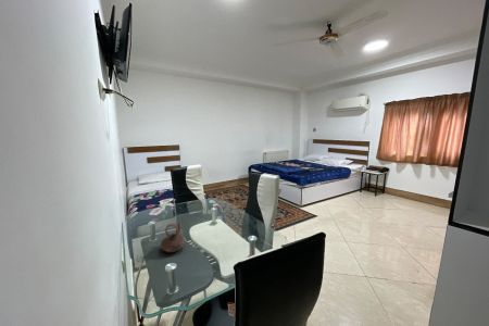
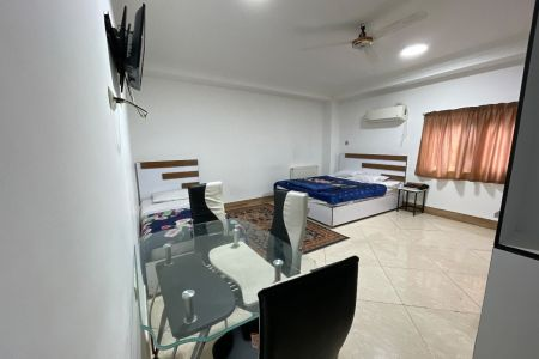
- teapot [160,222,186,253]
